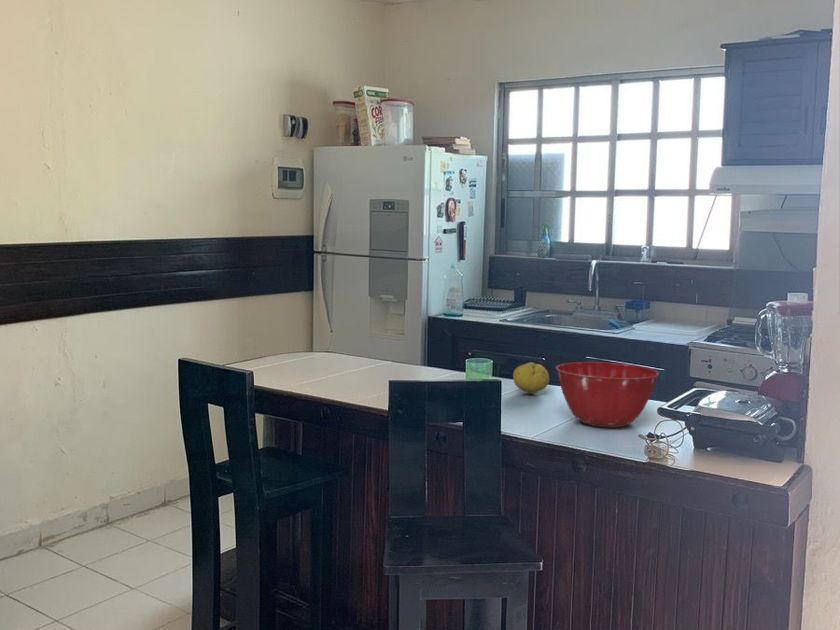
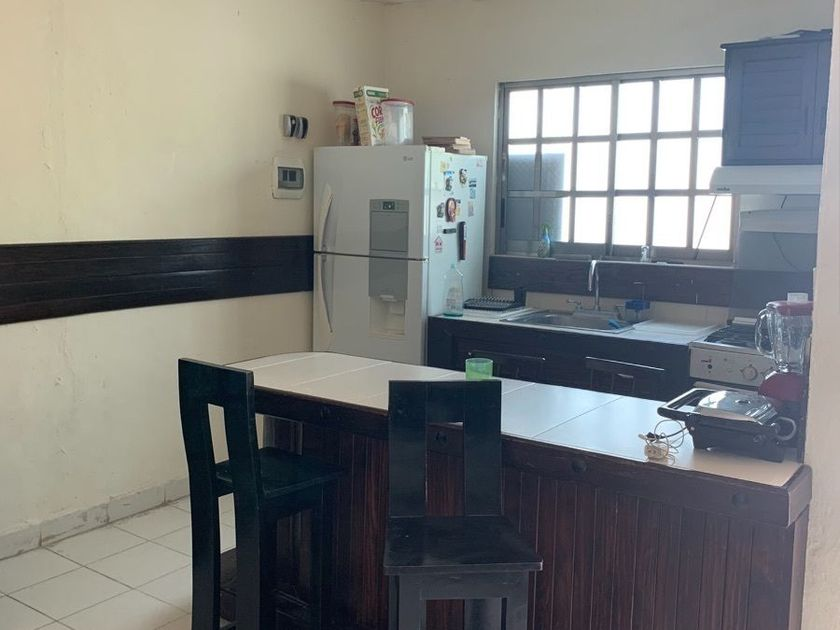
- fruit [512,361,550,395]
- mixing bowl [555,361,660,428]
